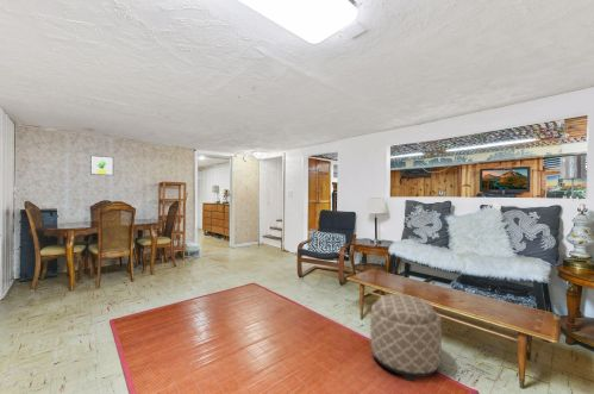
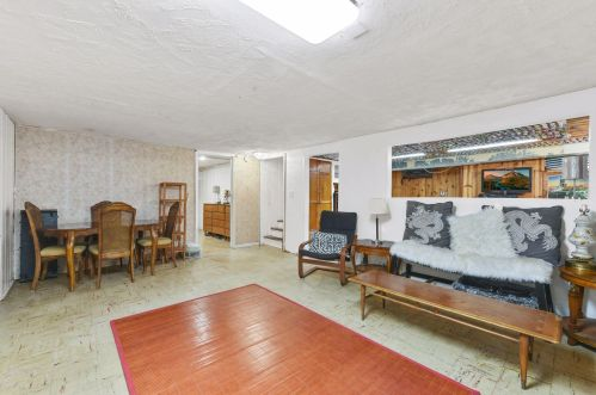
- ottoman [369,293,443,382]
- wall art [89,155,114,176]
